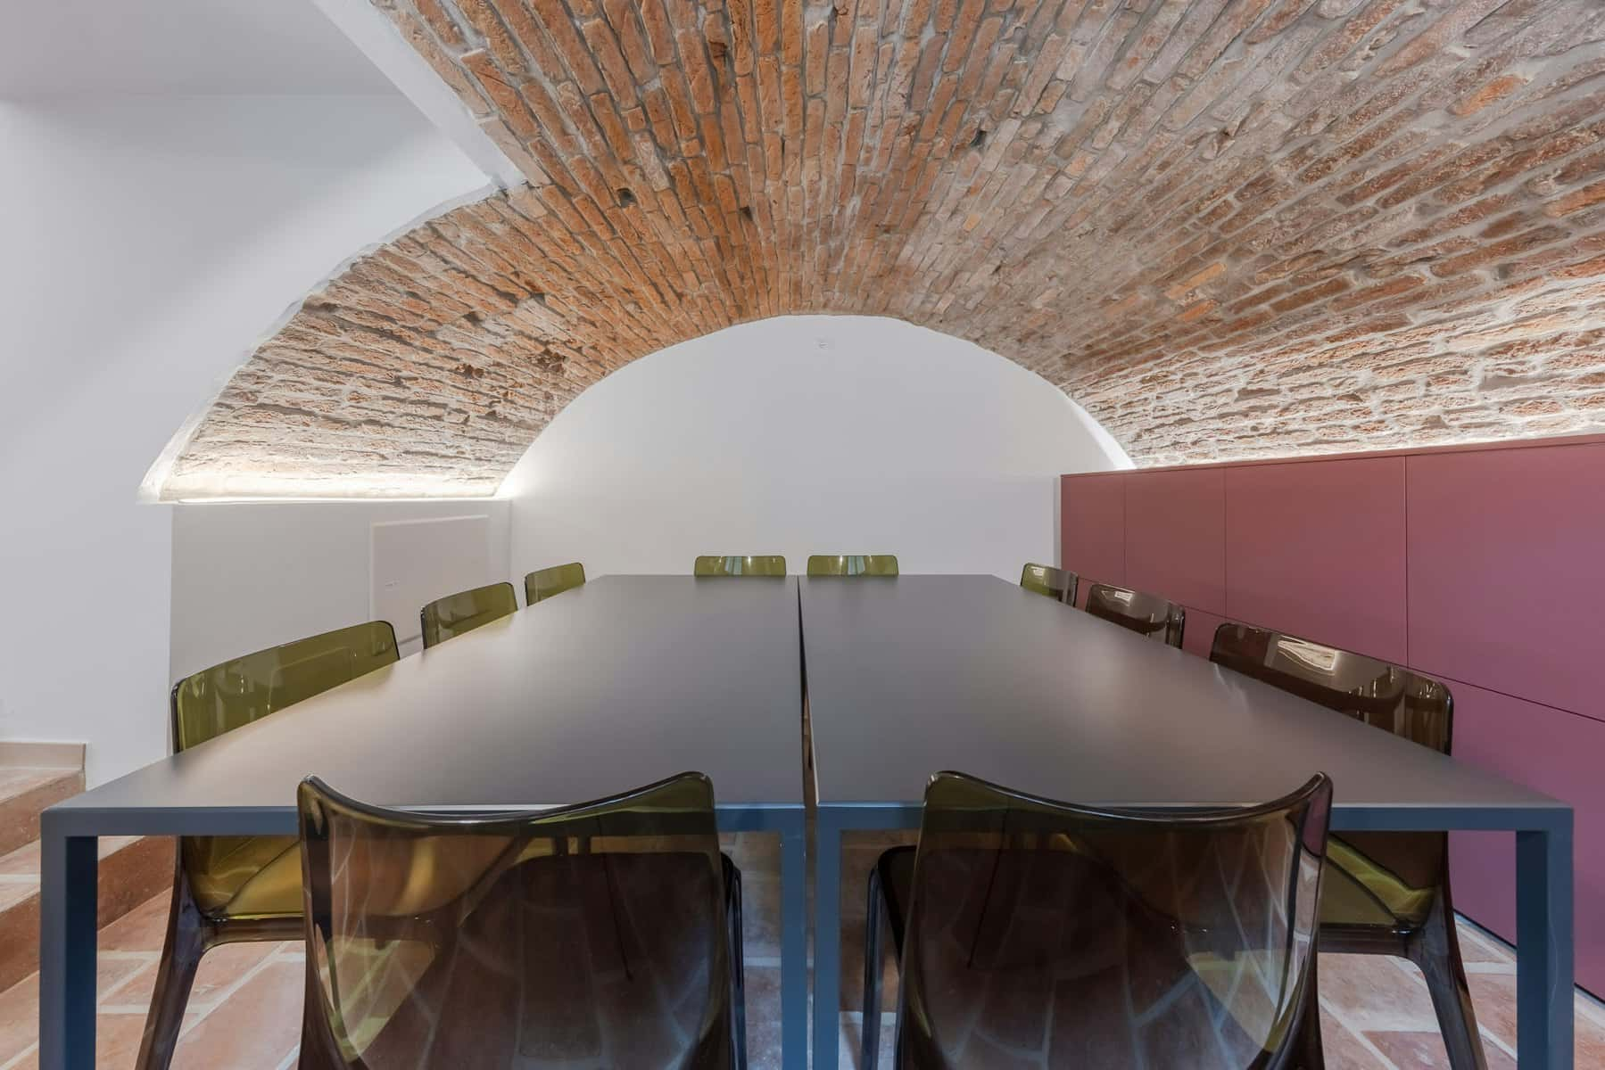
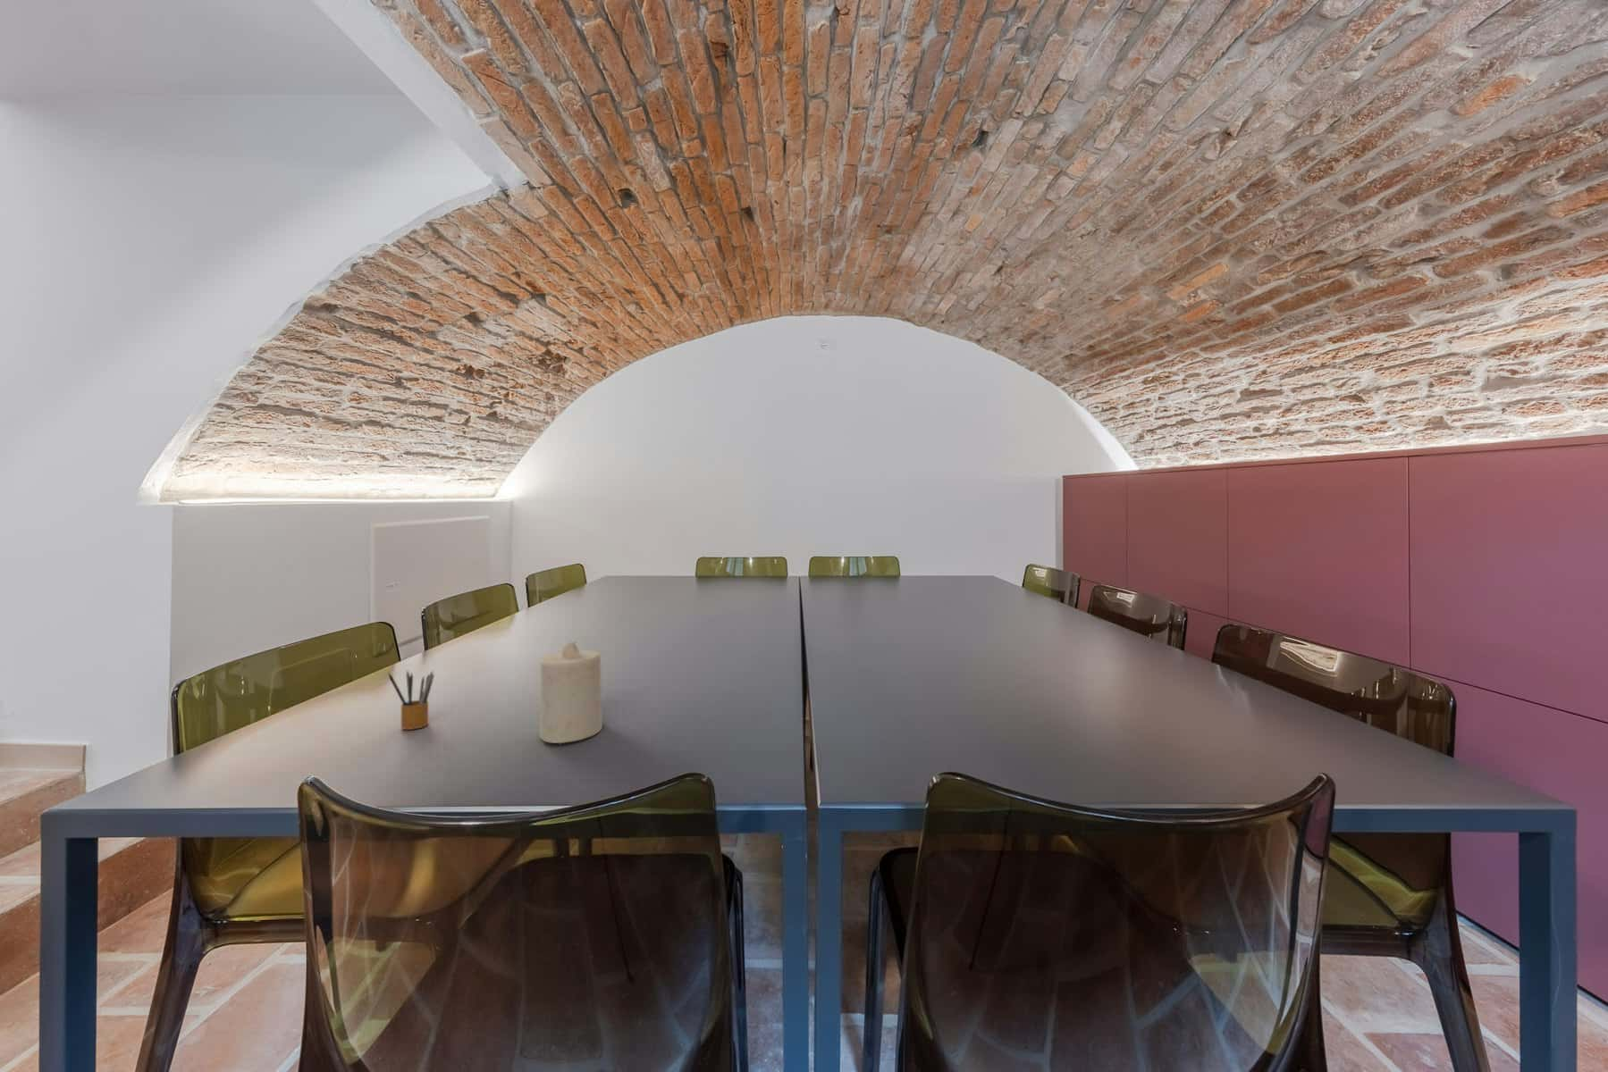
+ candle [538,640,603,744]
+ pencil box [386,670,436,731]
